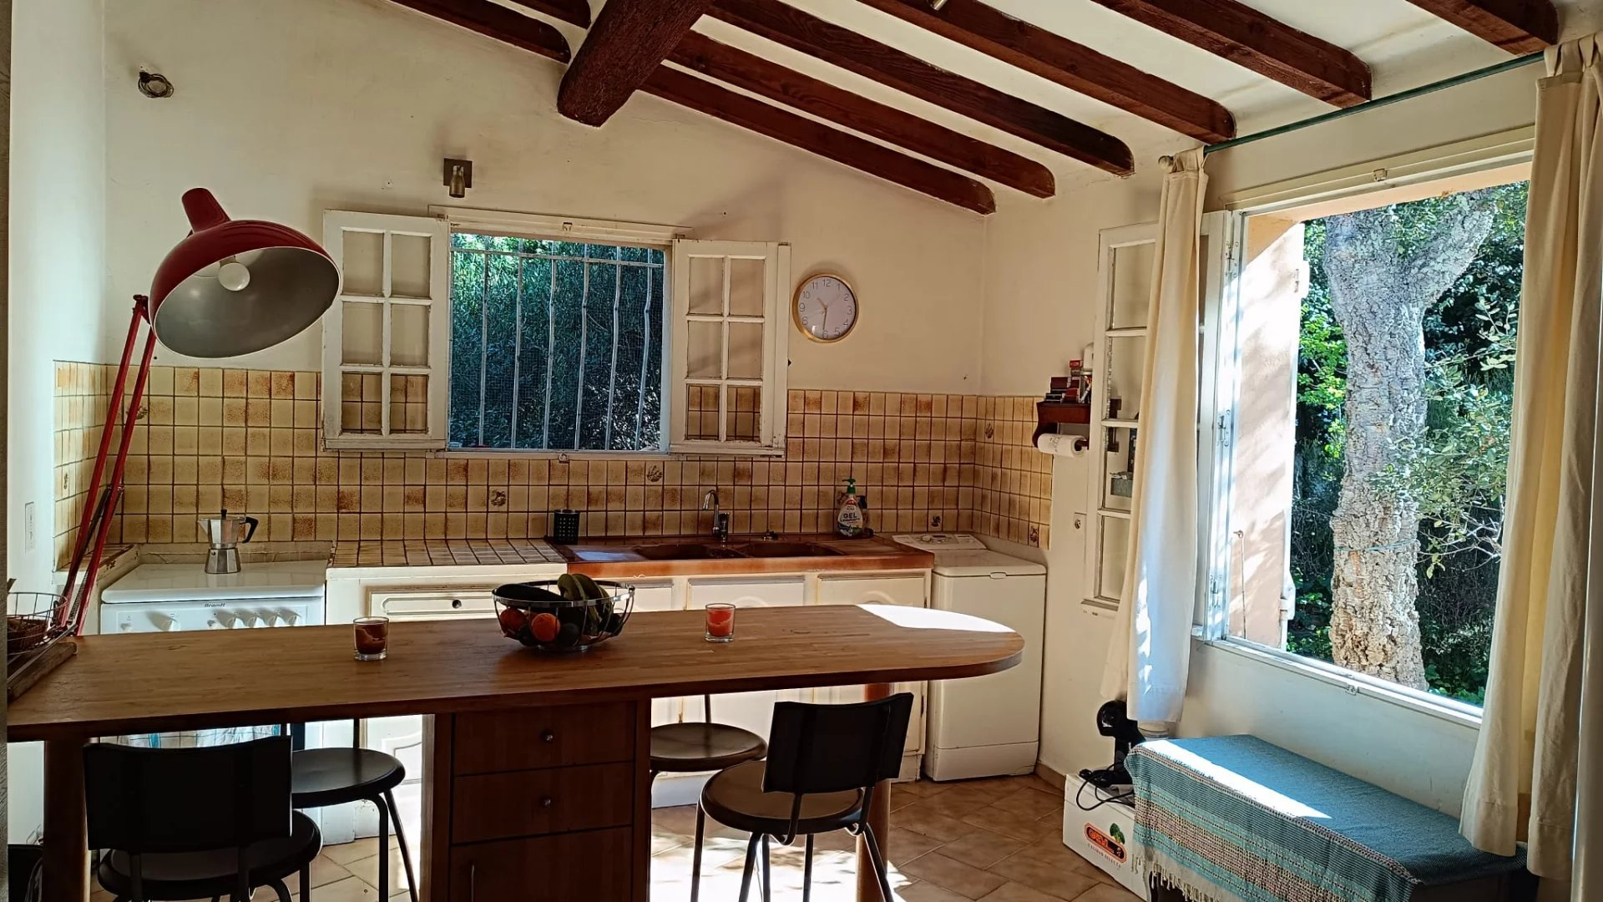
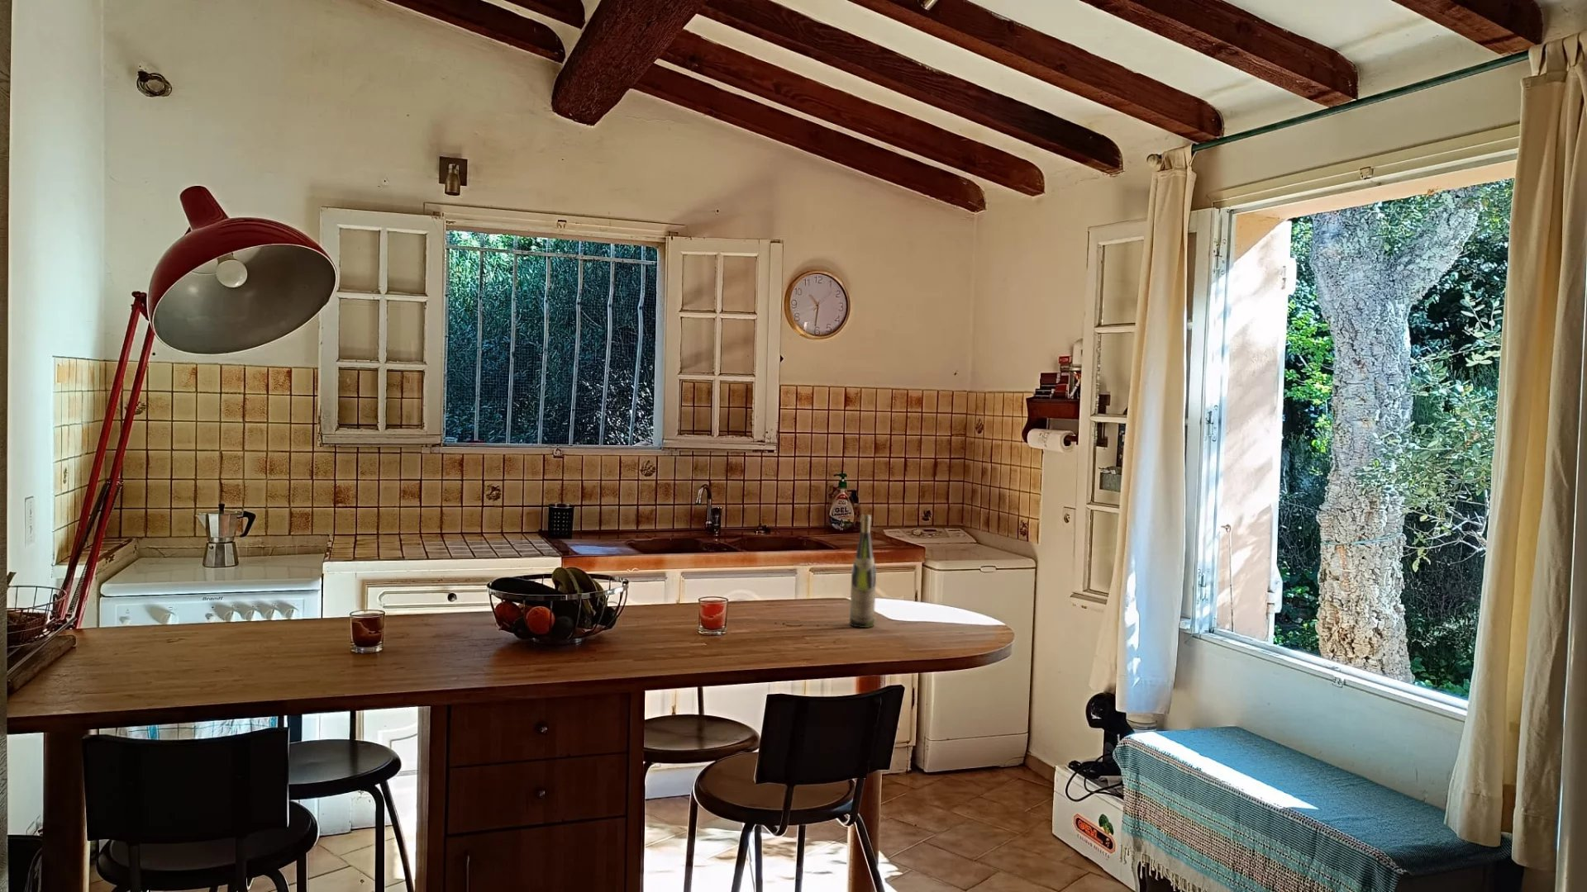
+ wine bottle [849,514,877,628]
